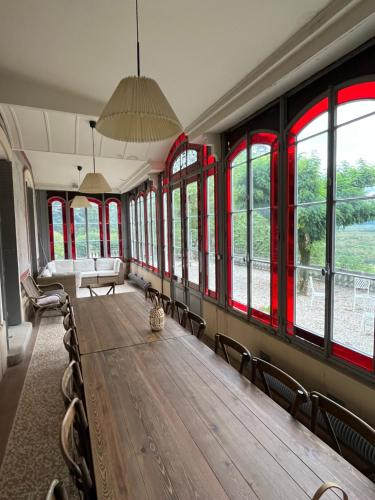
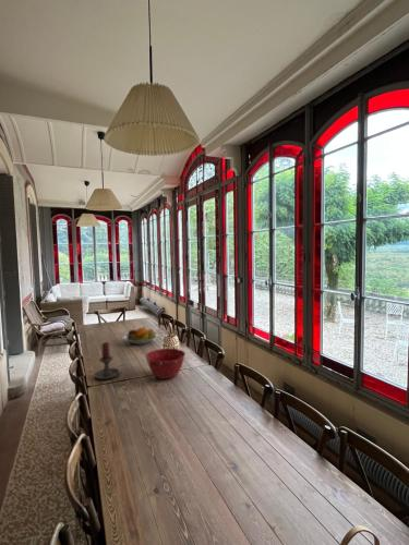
+ fruit bowl [122,326,159,346]
+ mixing bowl [144,348,187,379]
+ candle holder [93,341,128,380]
